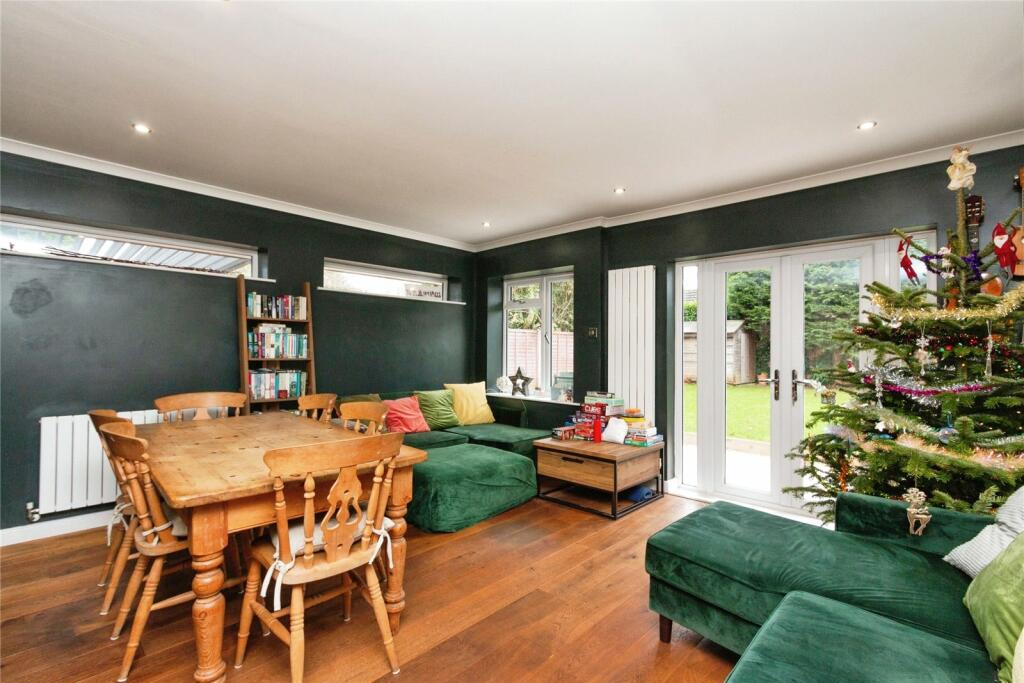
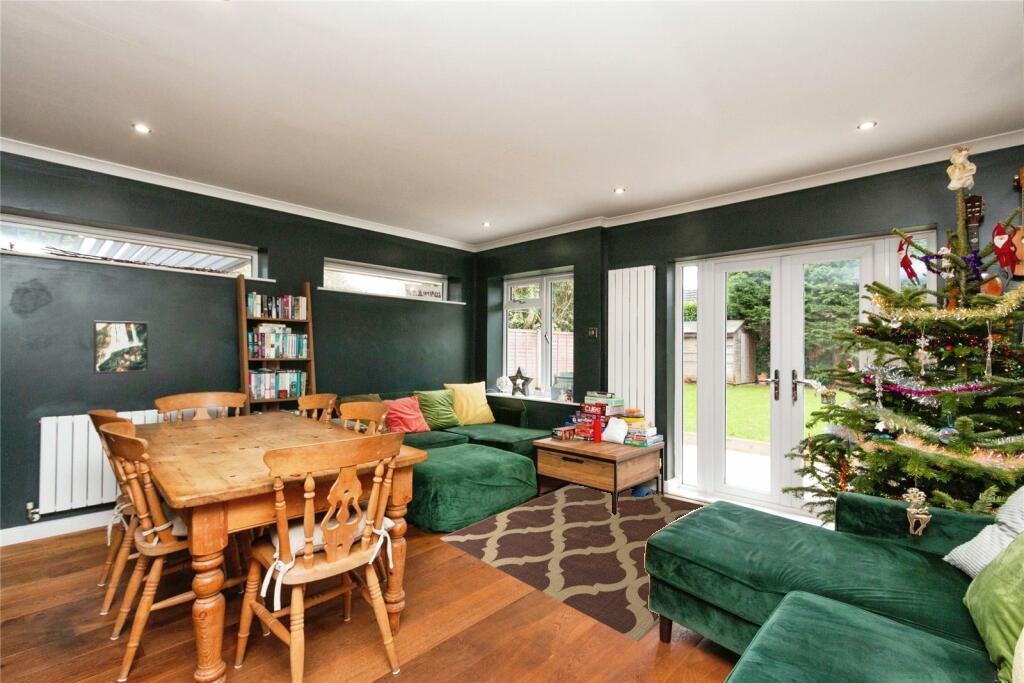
+ rug [438,483,706,643]
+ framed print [93,320,150,375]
